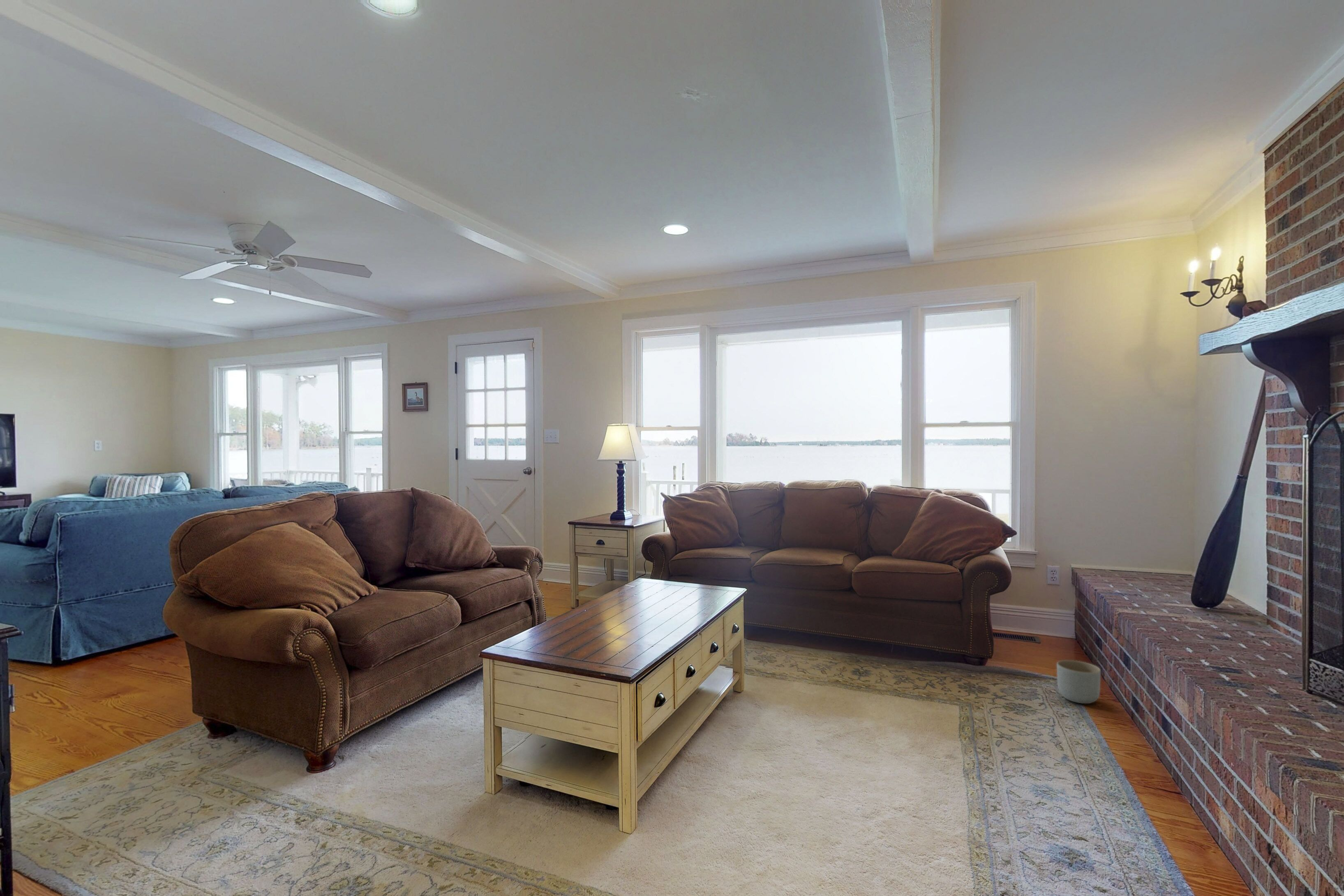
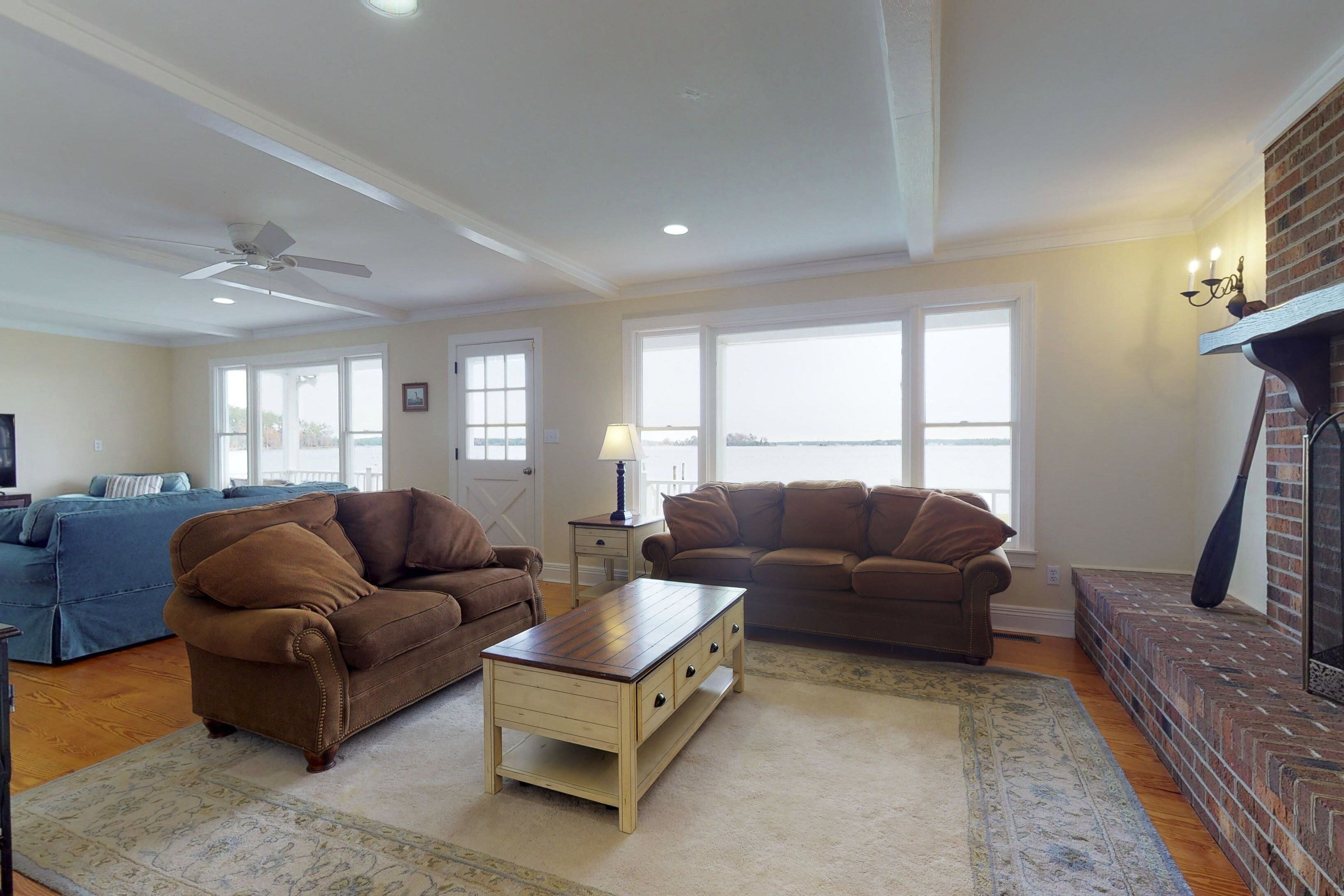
- planter [1056,660,1101,704]
